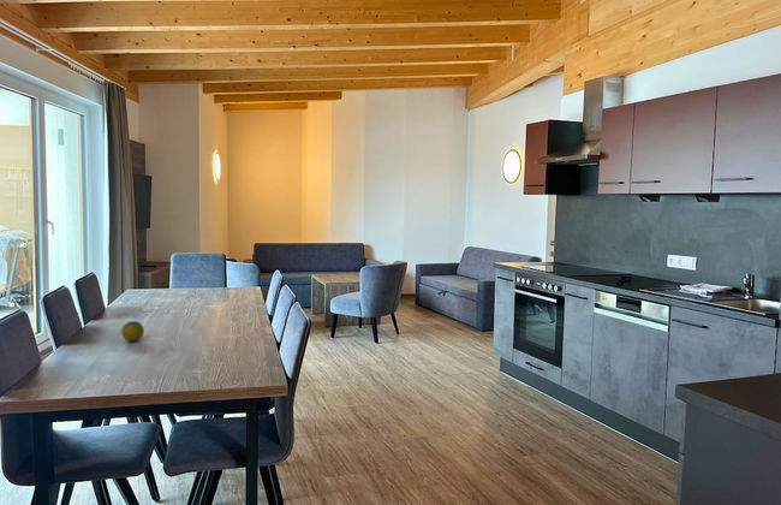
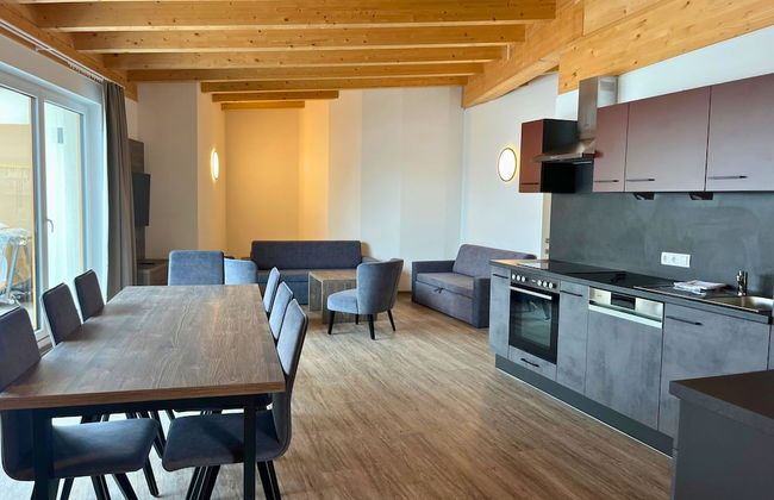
- fruit [120,320,145,343]
